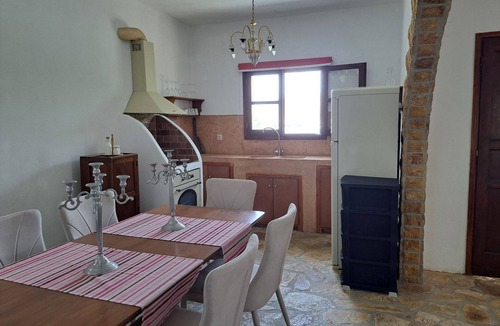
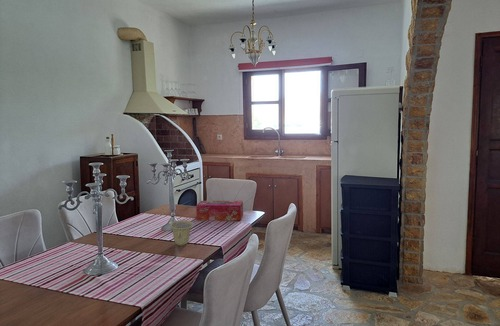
+ cup [169,219,194,246]
+ tissue box [195,200,244,221]
